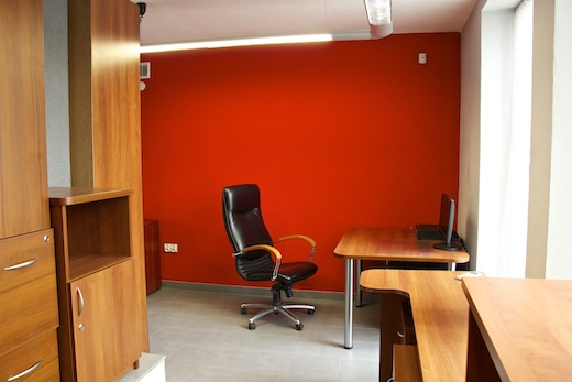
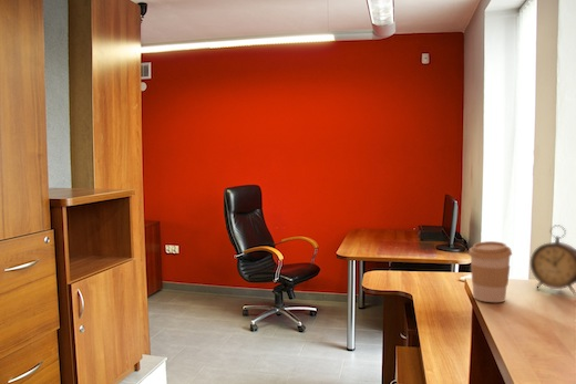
+ alarm clock [529,224,576,295]
+ coffee cup [467,240,513,303]
